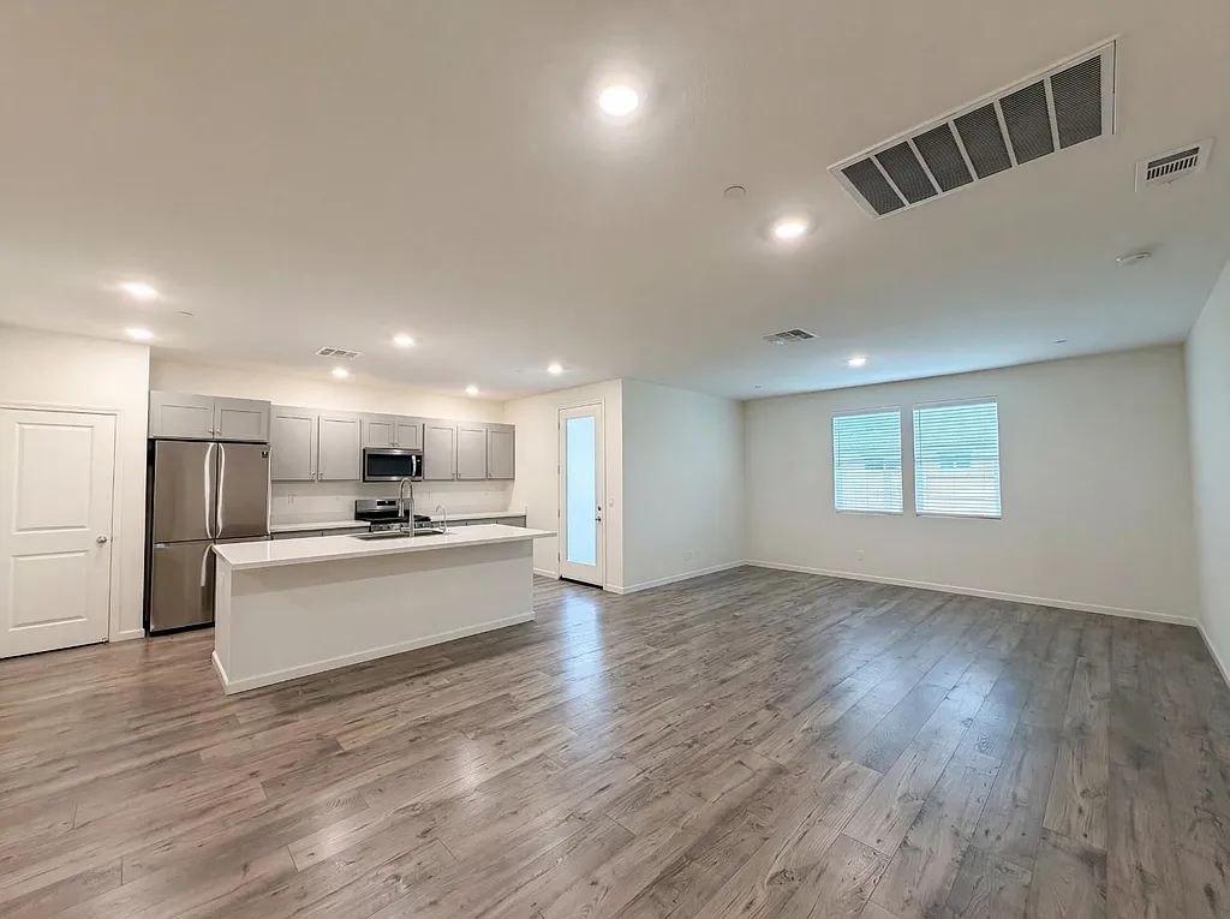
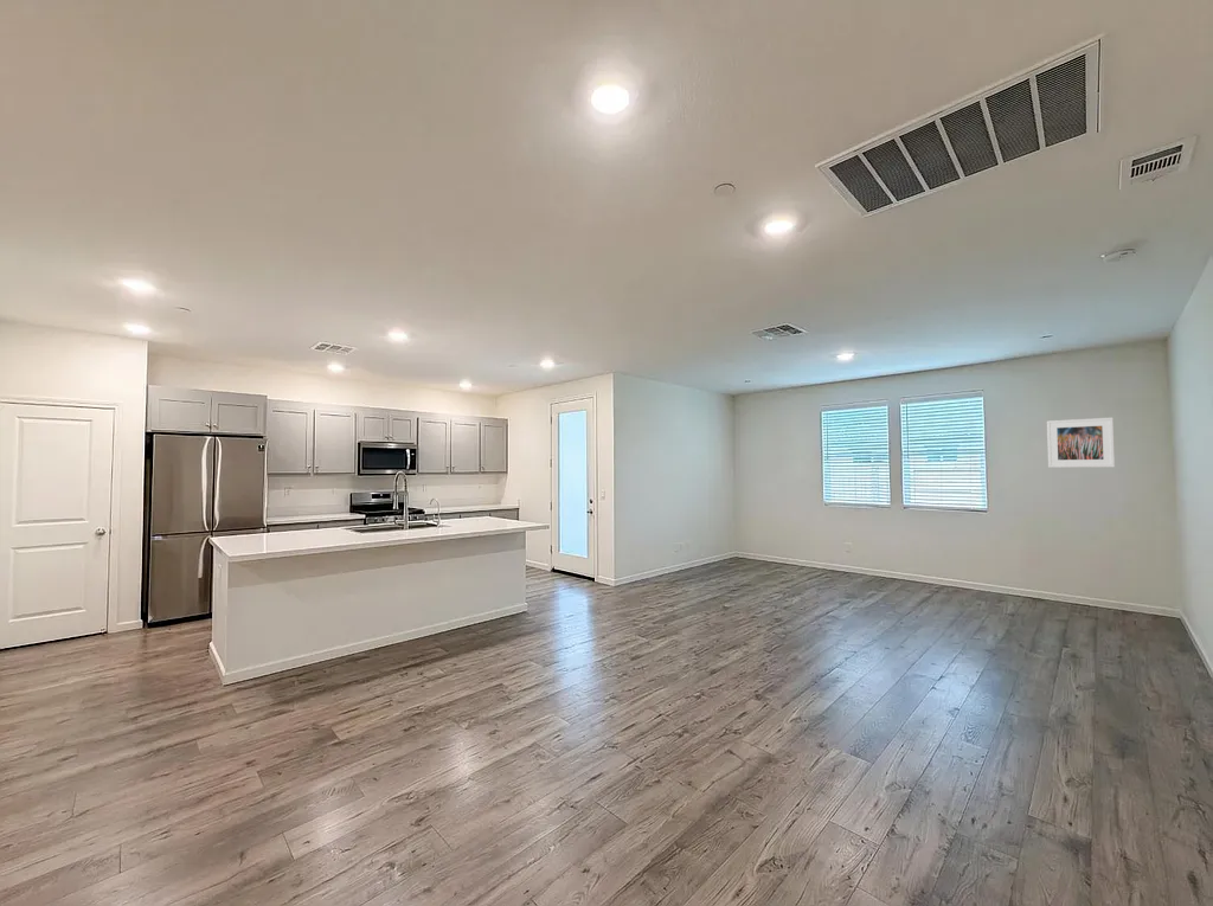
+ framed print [1046,417,1116,469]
